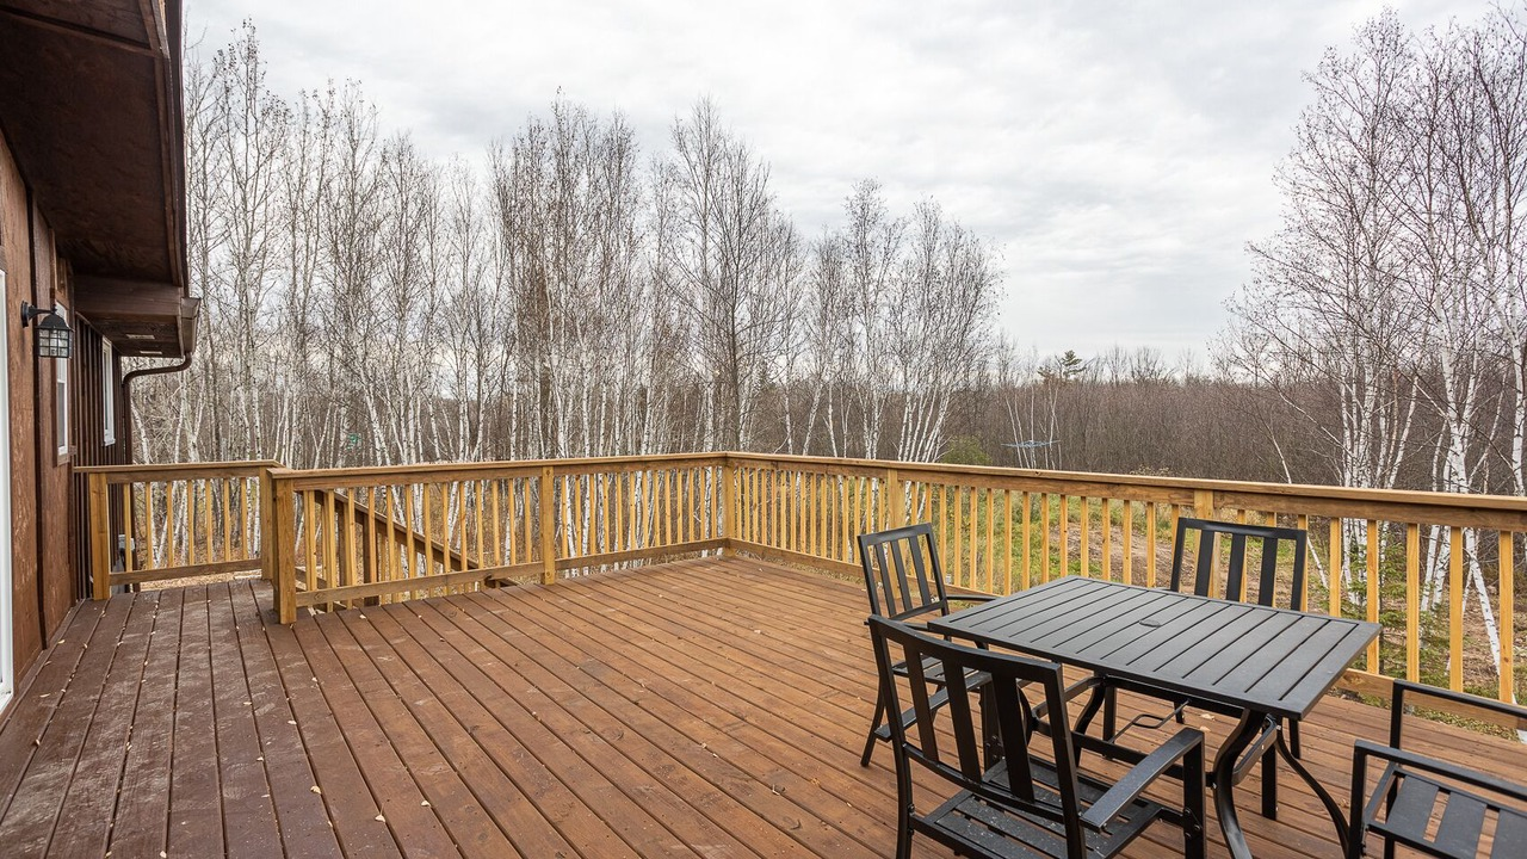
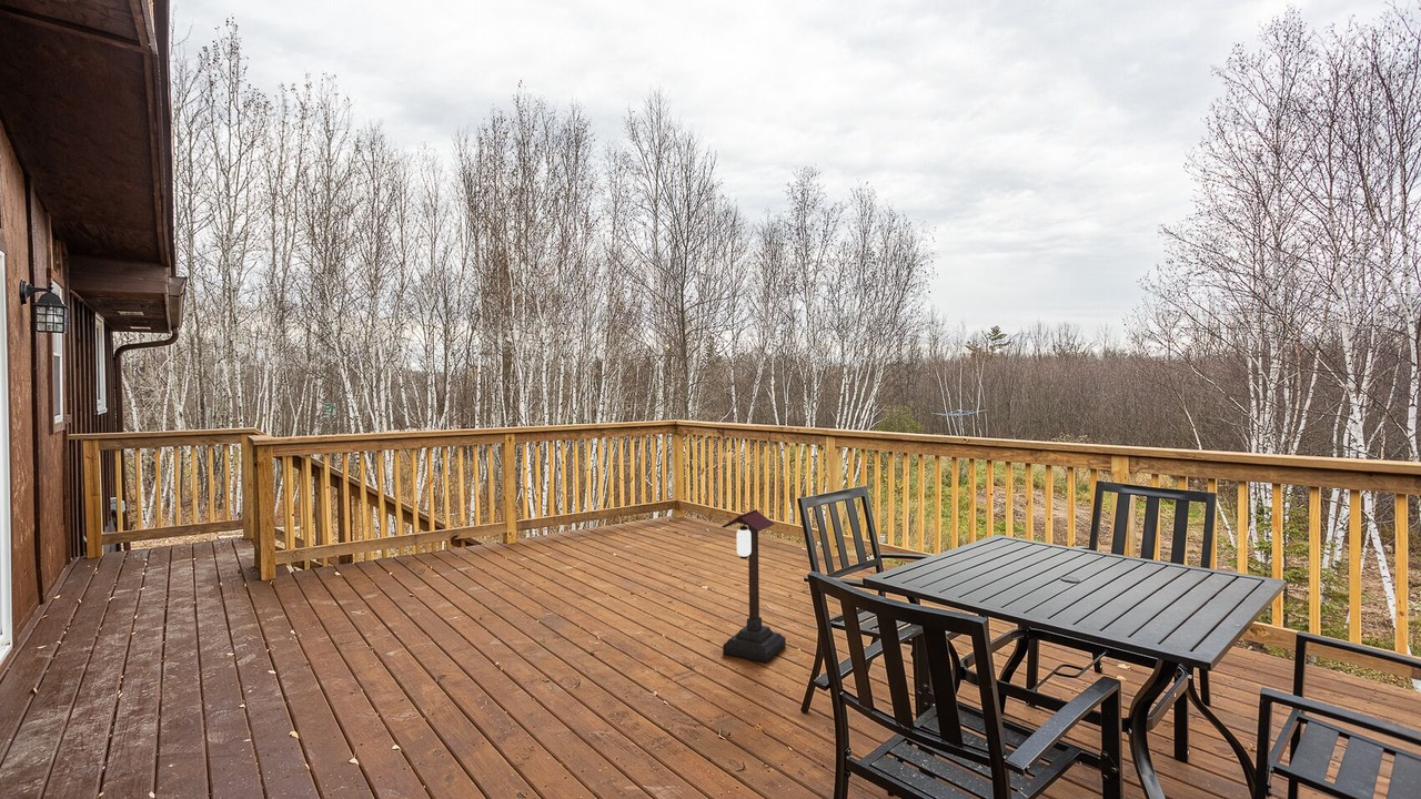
+ lantern [720,508,787,664]
